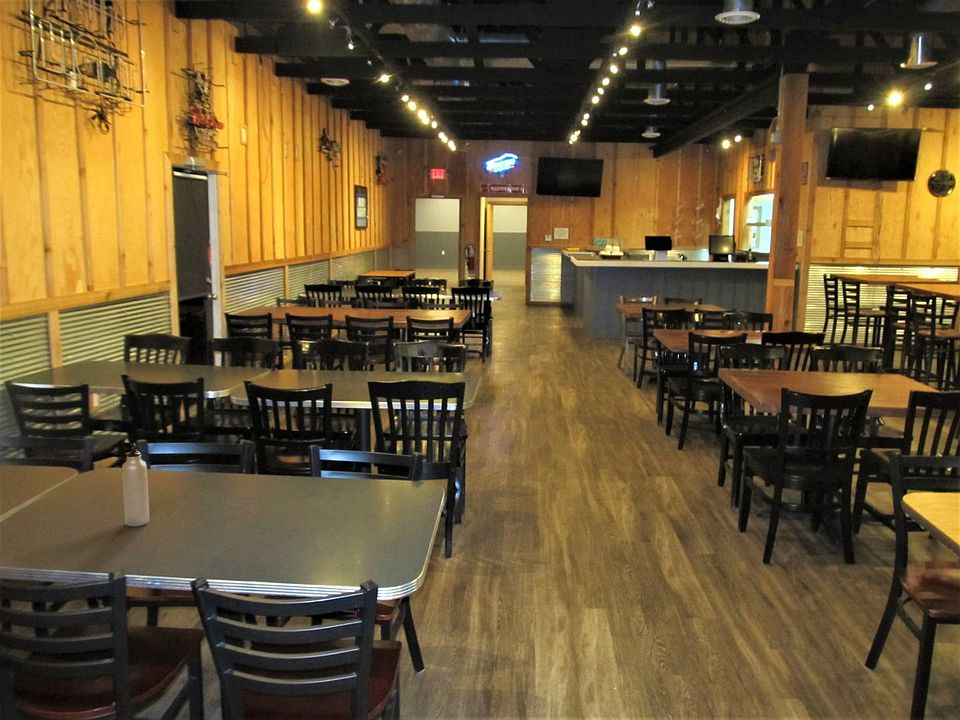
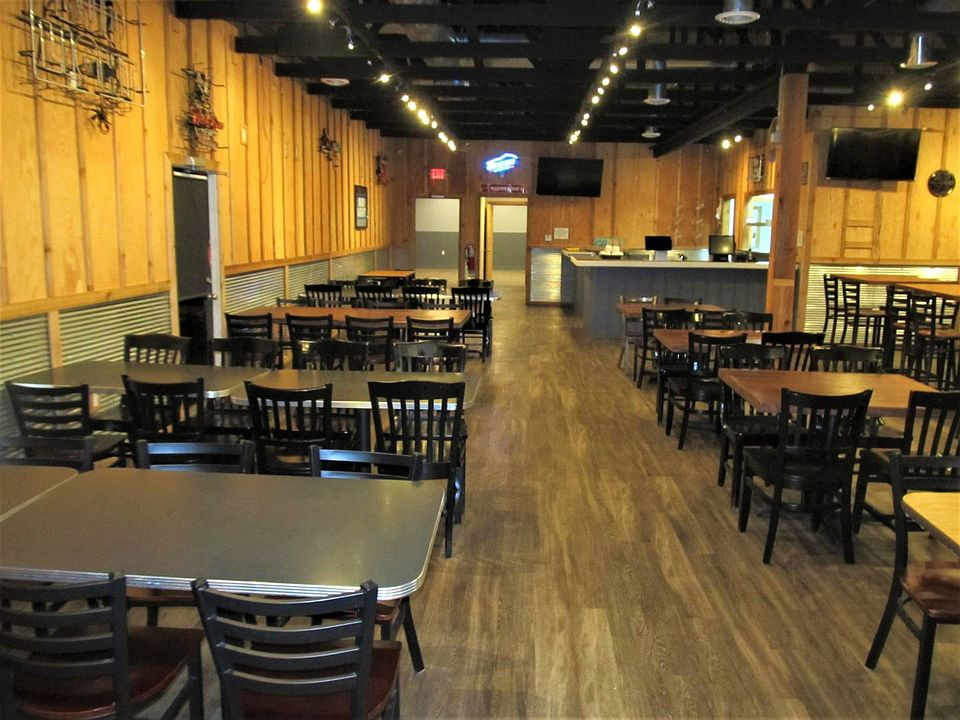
- water bottle [121,443,150,527]
